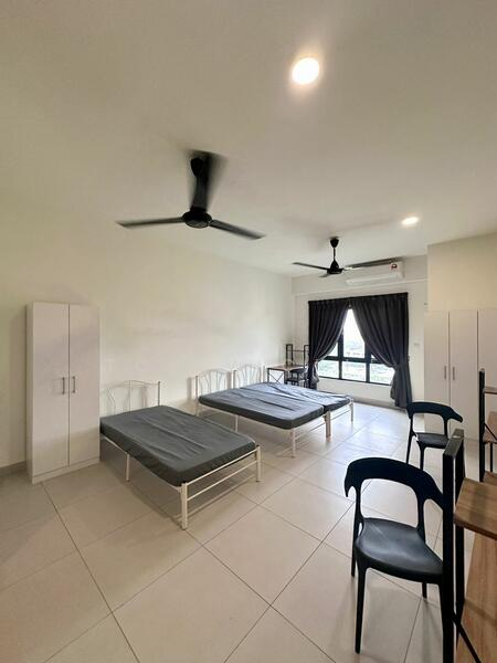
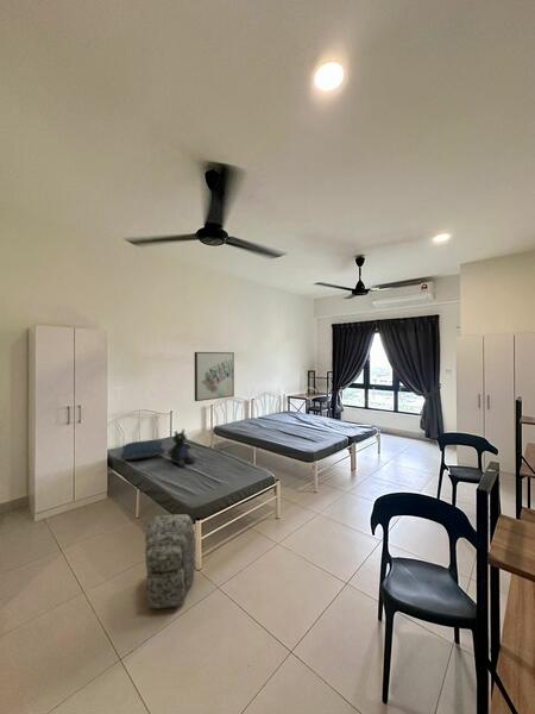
+ pillow [120,439,166,461]
+ wall art [194,351,235,402]
+ stuffed bear [166,428,196,468]
+ backpack [144,513,196,609]
